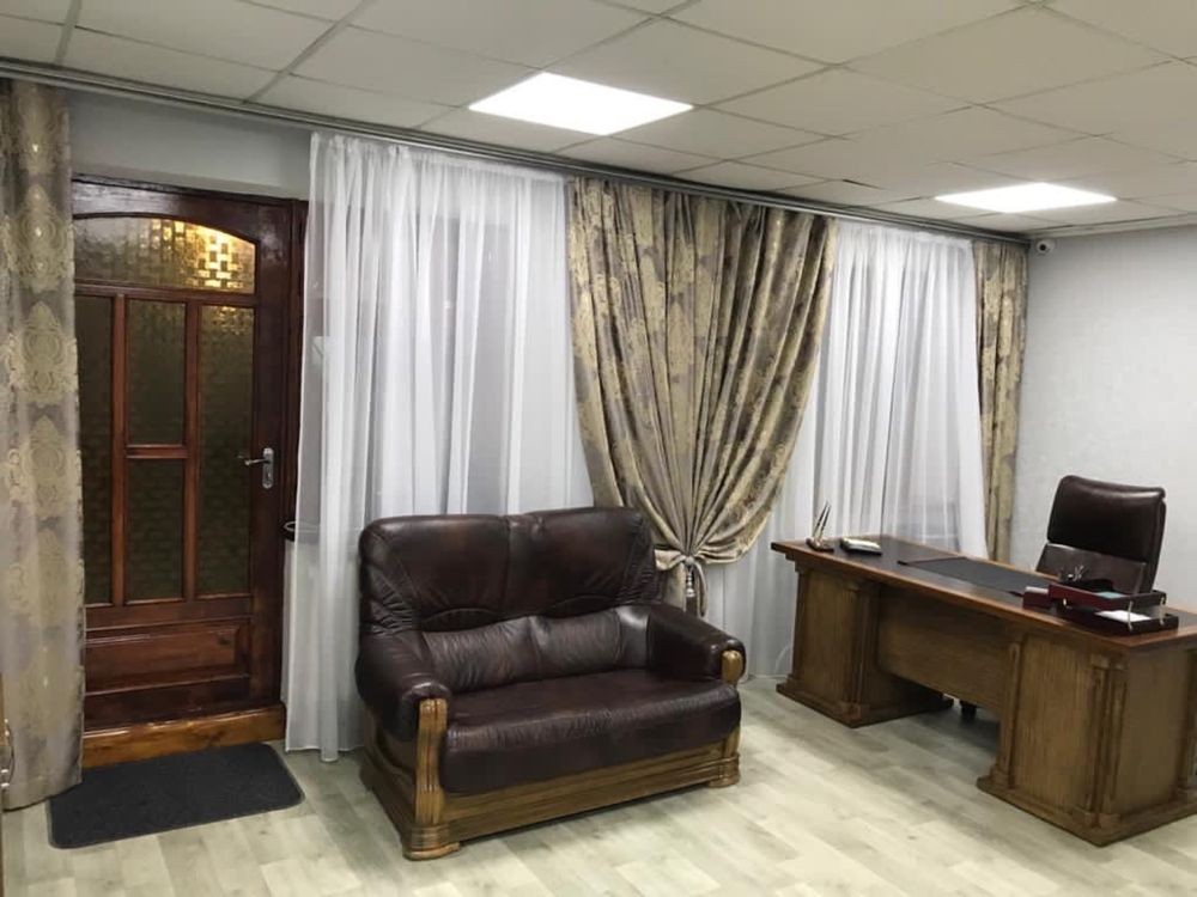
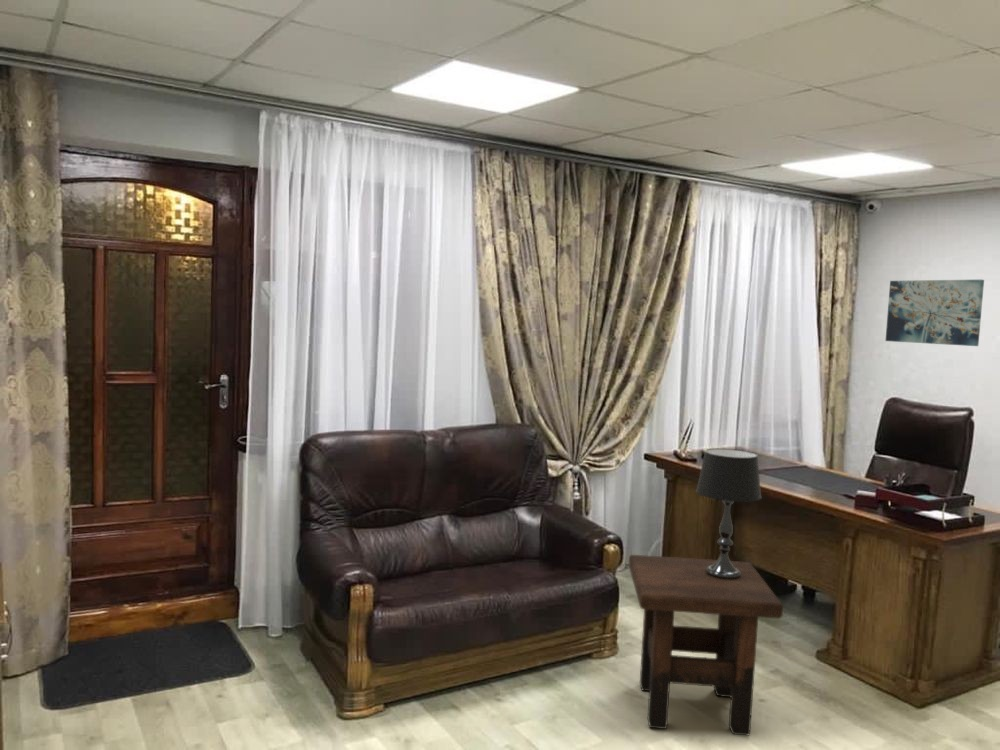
+ table lamp [695,448,762,580]
+ wall art [884,279,985,347]
+ side table [628,554,784,737]
